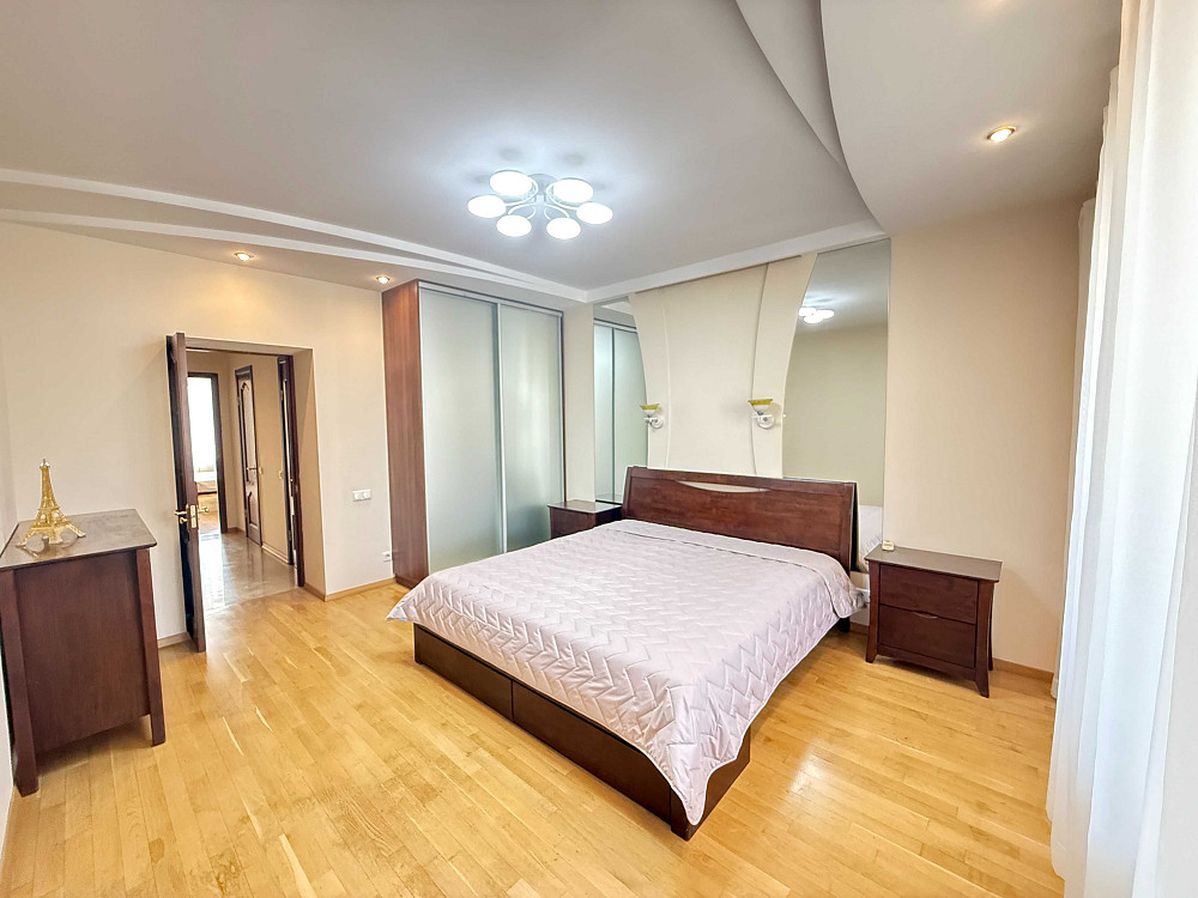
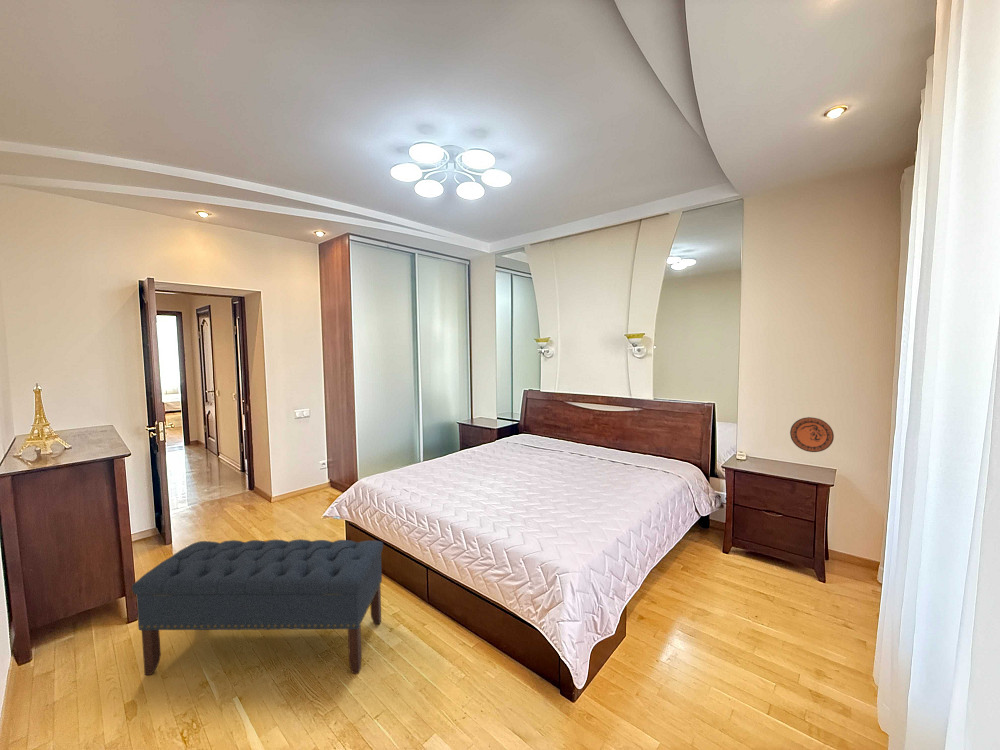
+ decorative plate [789,416,835,453]
+ bench [131,539,384,676]
